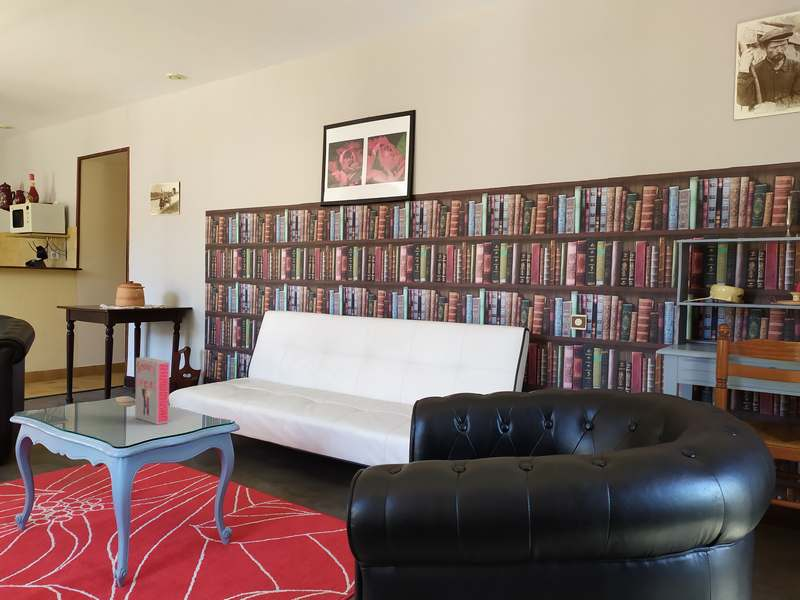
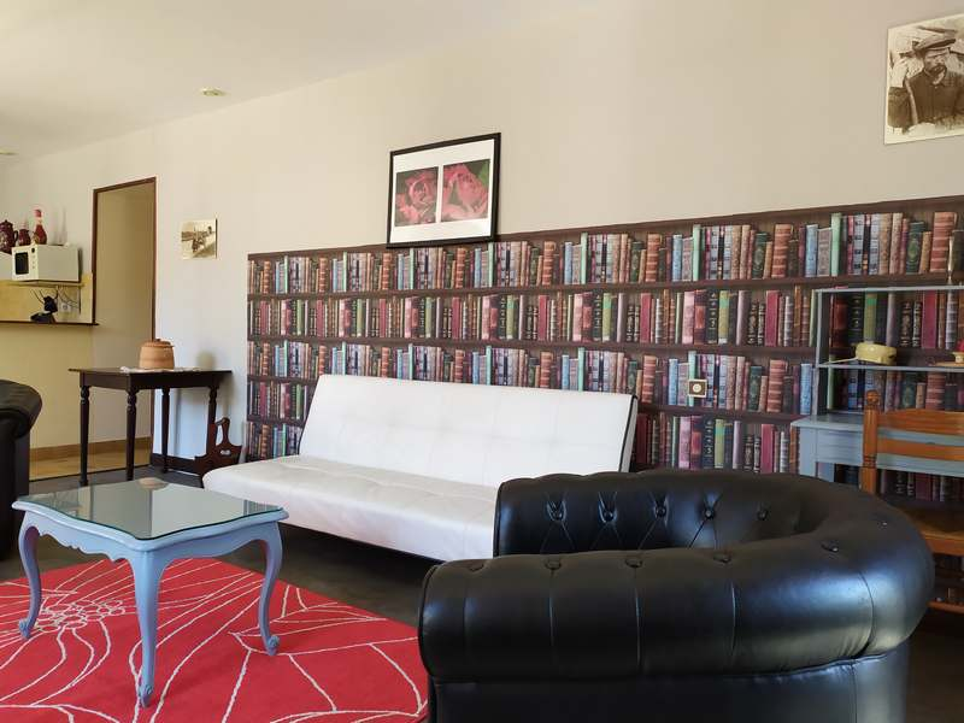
- board game [134,356,170,425]
